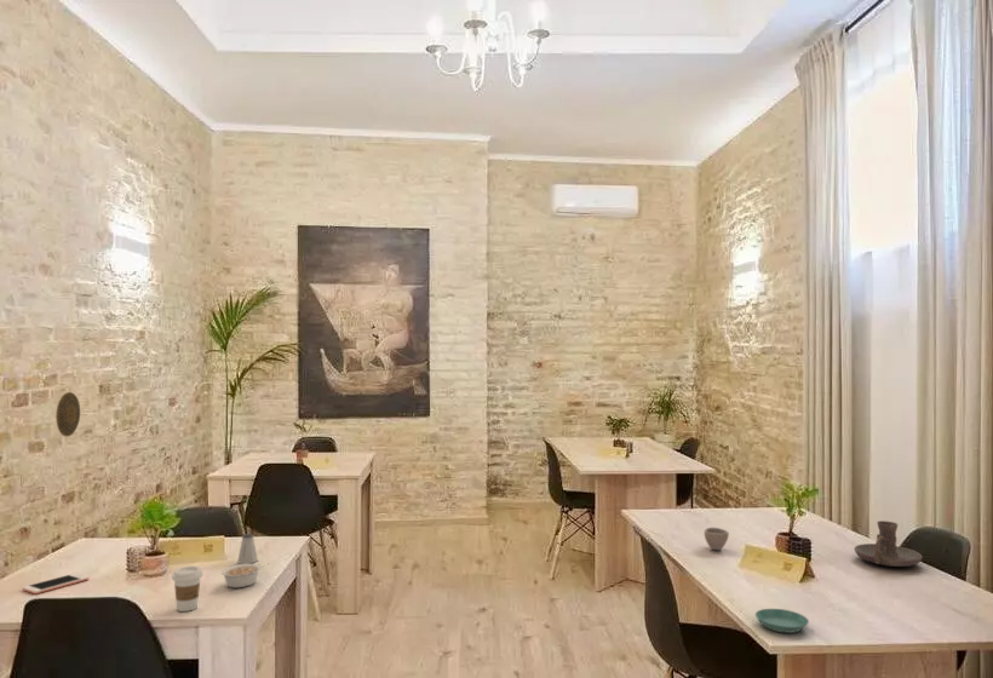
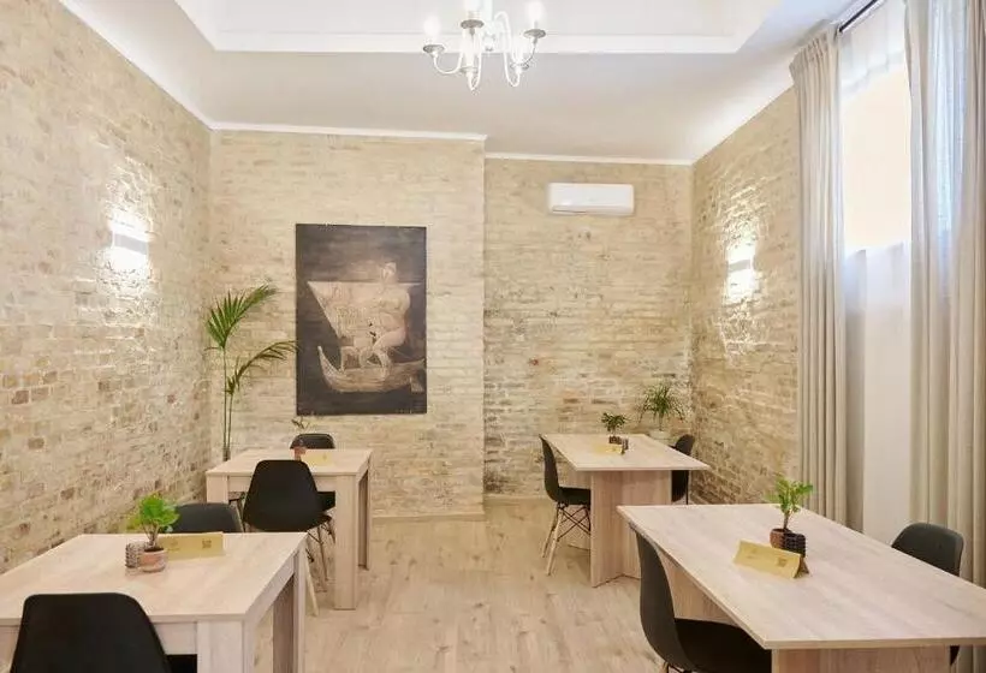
- saucer [754,608,810,634]
- saltshaker [236,533,259,564]
- cell phone [21,571,90,596]
- cup [704,527,730,551]
- legume [219,562,271,590]
- coffee cup [171,565,203,613]
- candle holder [854,519,924,568]
- decorative plate [54,391,81,437]
